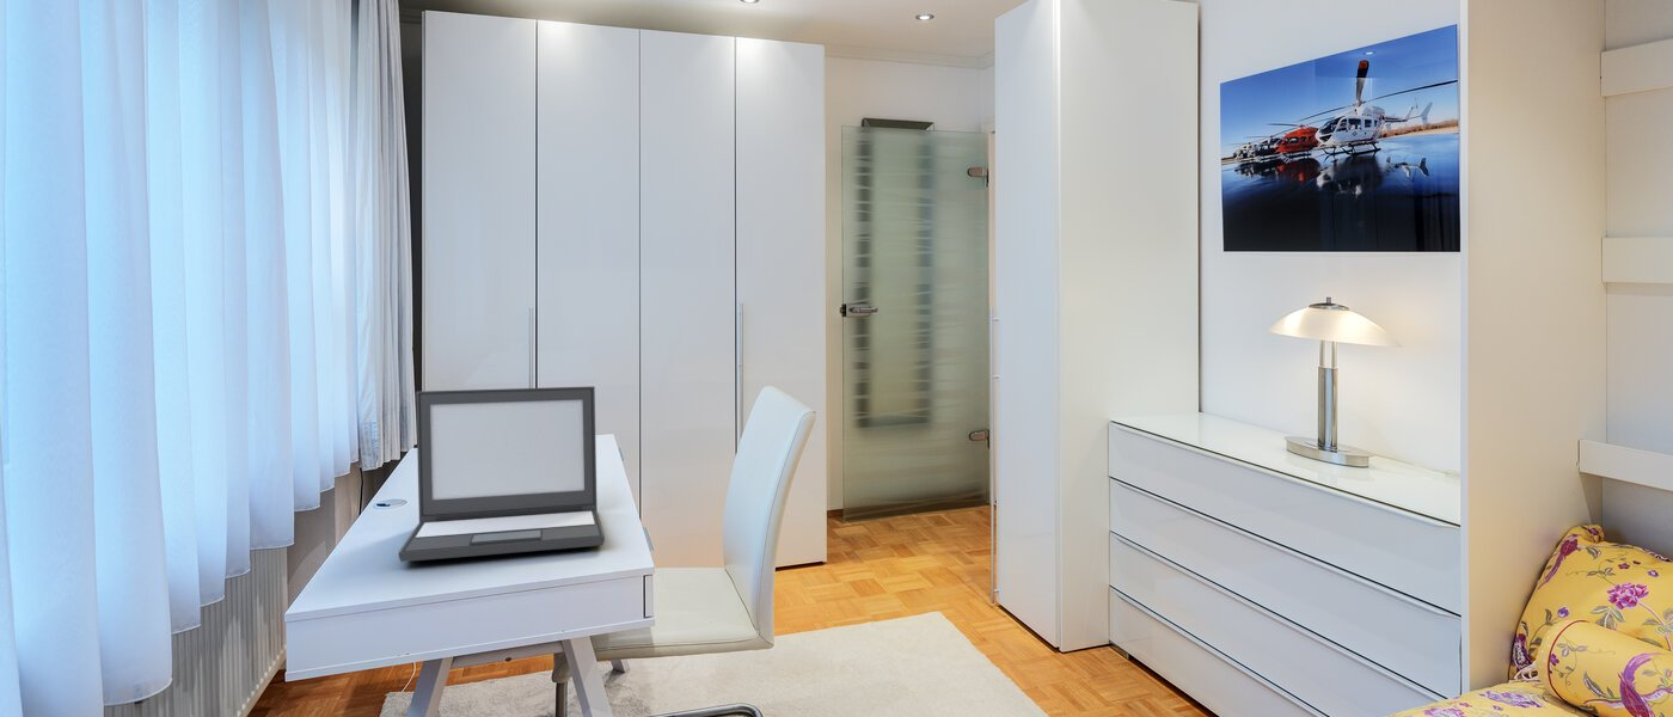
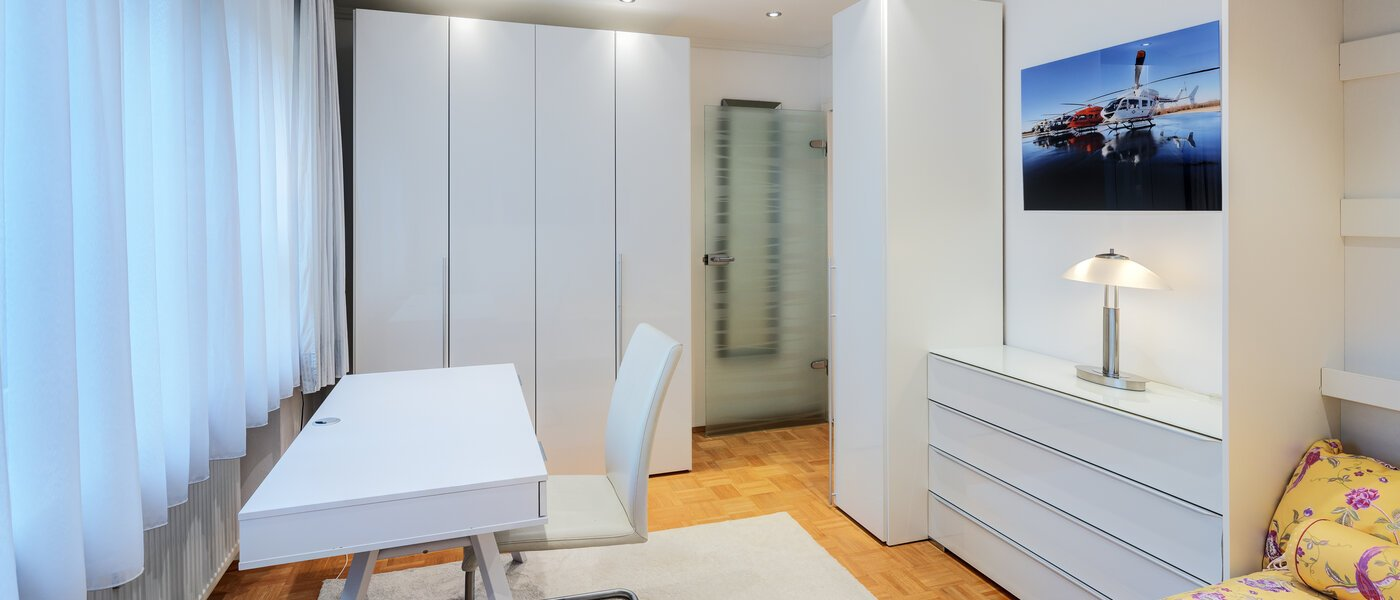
- laptop [398,385,606,563]
